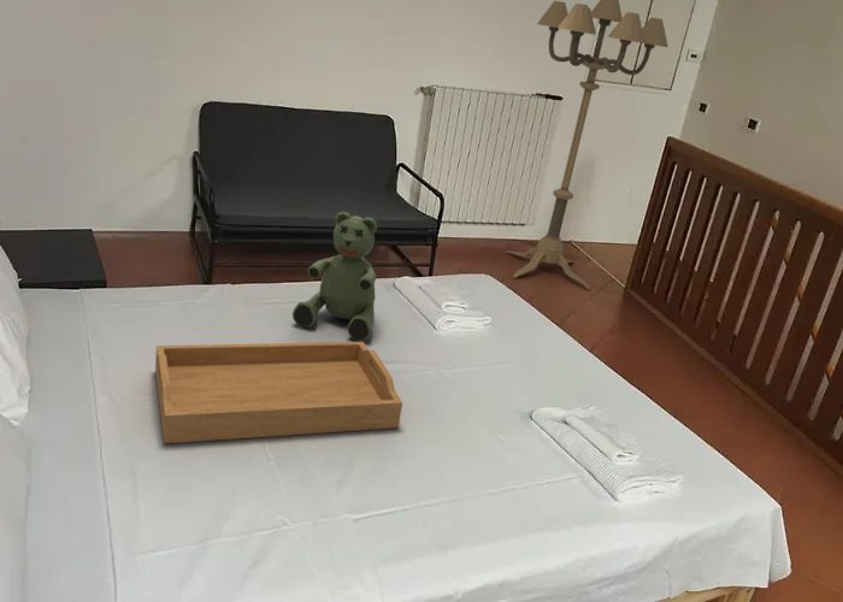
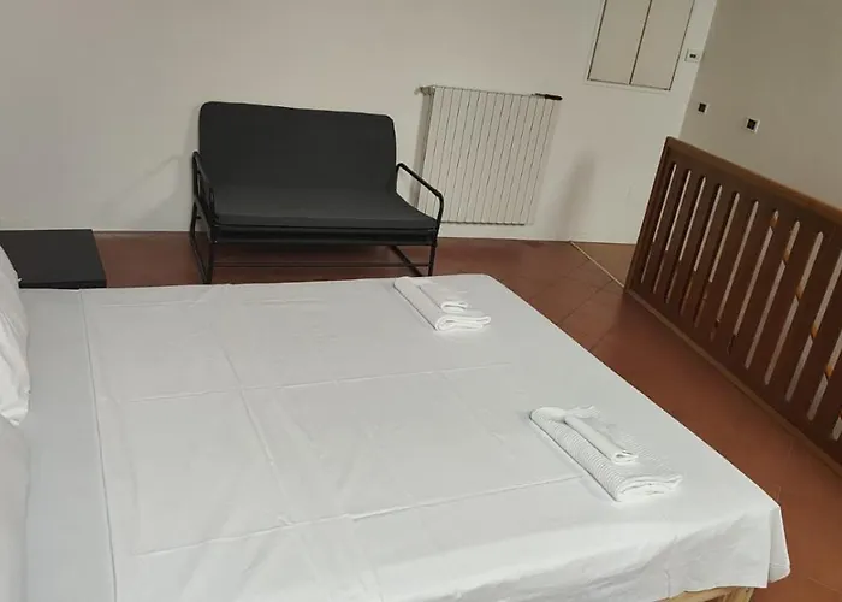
- teddy bear [291,211,378,342]
- floor lamp [503,0,670,290]
- serving tray [154,341,403,445]
